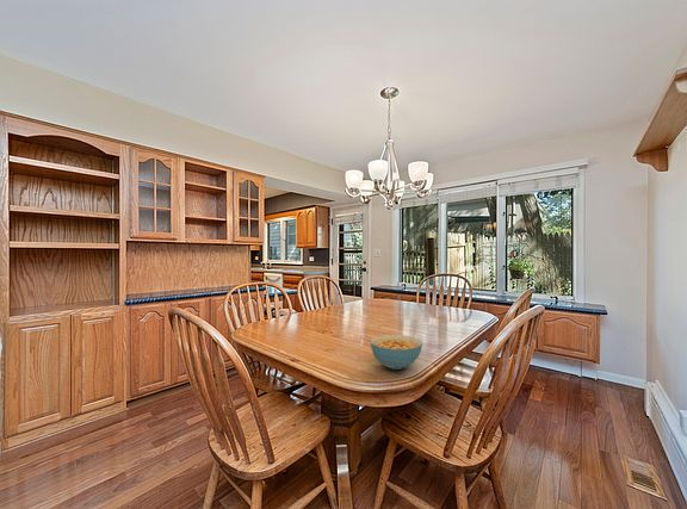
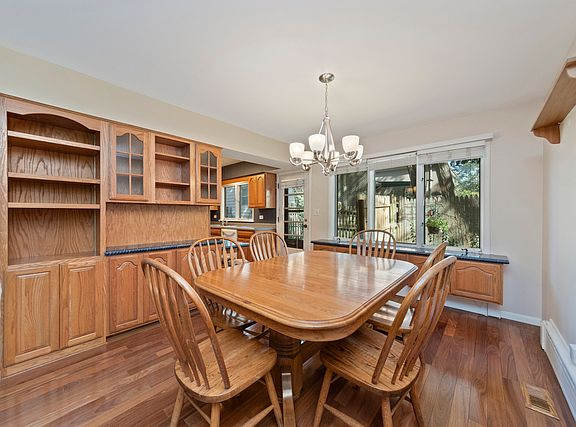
- cereal bowl [369,334,423,371]
